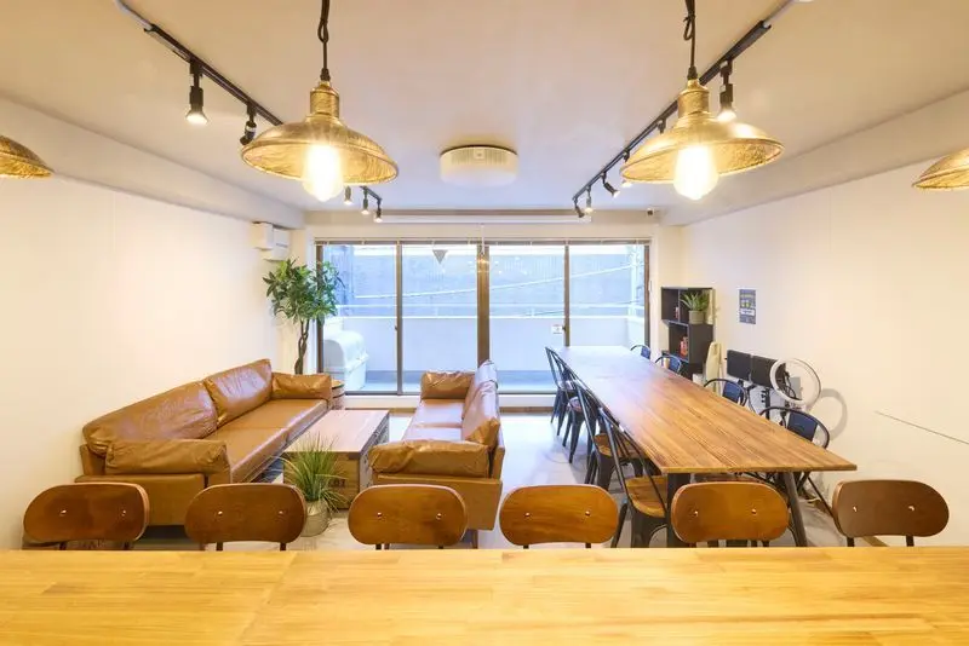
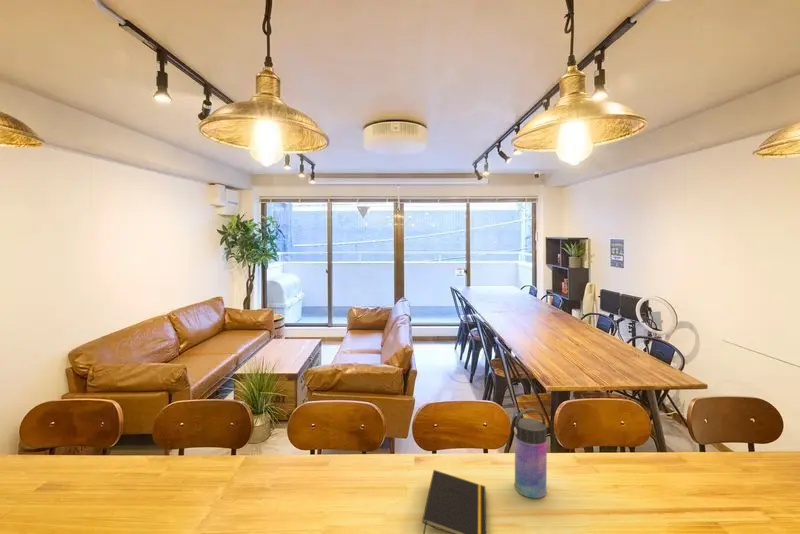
+ notepad [421,469,487,534]
+ water bottle [513,407,549,499]
